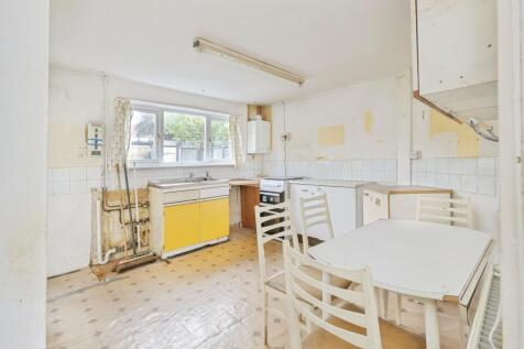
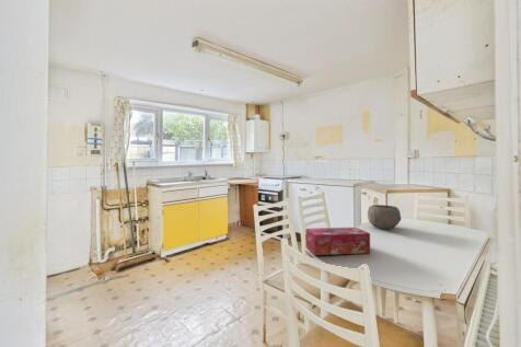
+ tissue box [304,227,371,256]
+ bowl [367,204,402,230]
